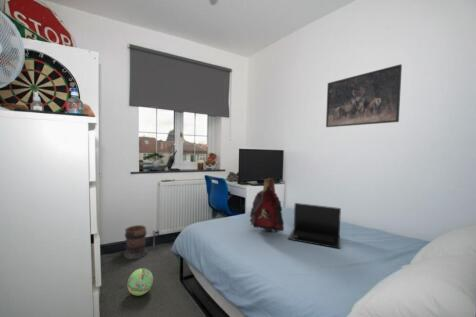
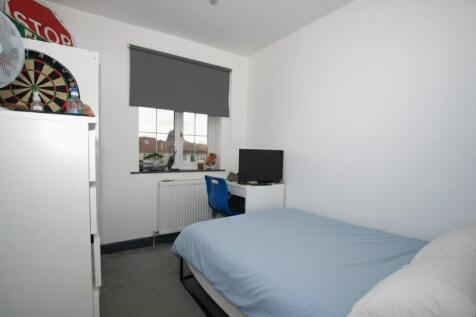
- baseball cap [249,177,285,233]
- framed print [325,63,403,128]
- laptop [288,202,342,250]
- ball [126,267,154,297]
- wooden barrel [123,224,148,260]
